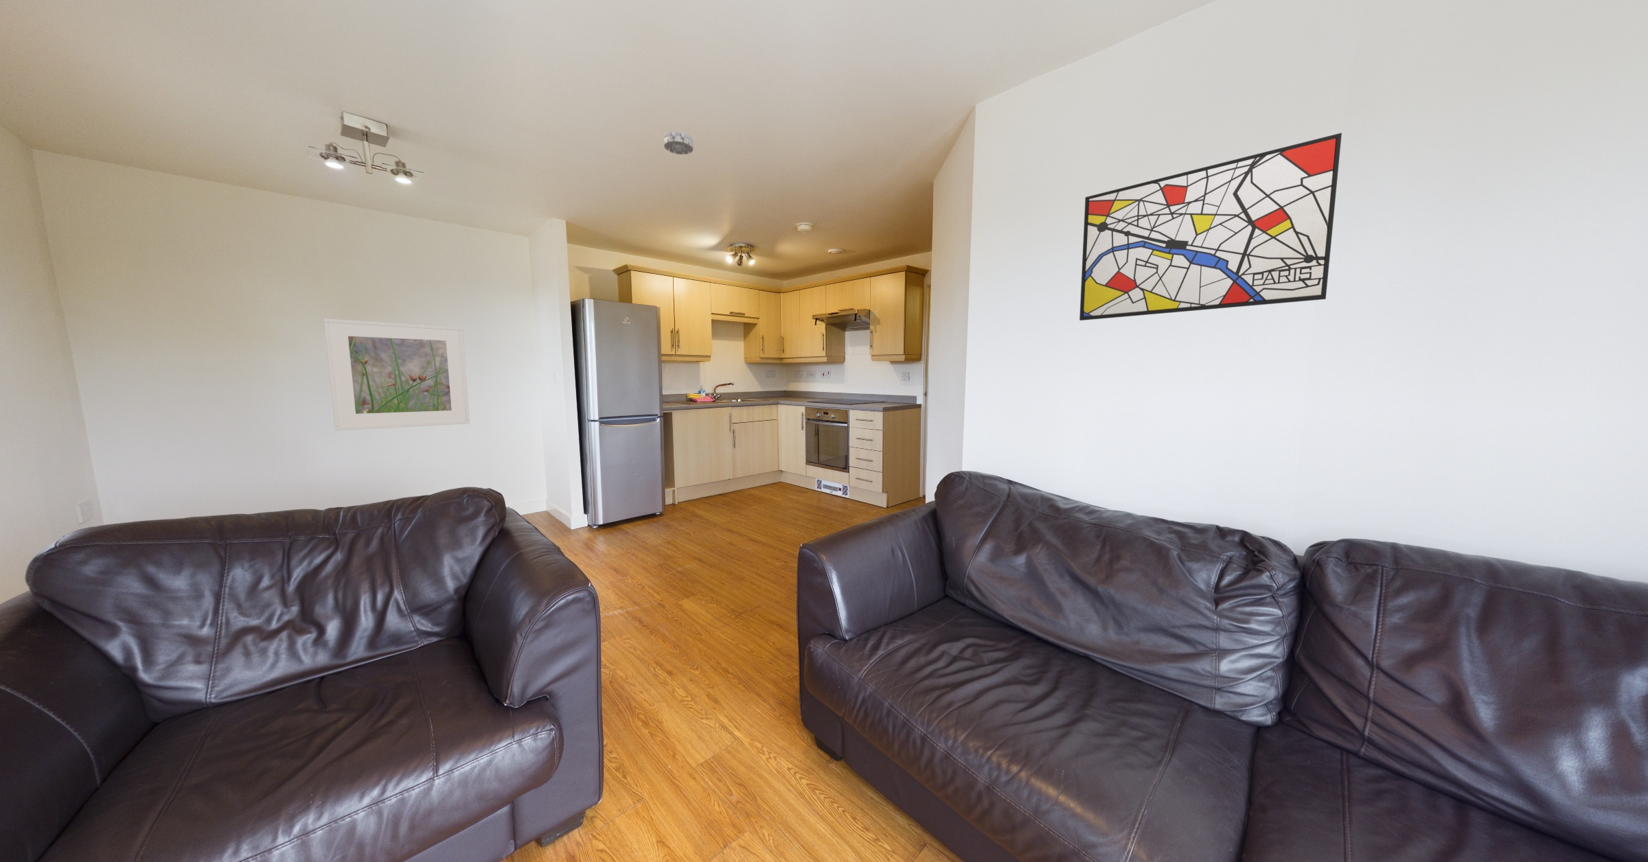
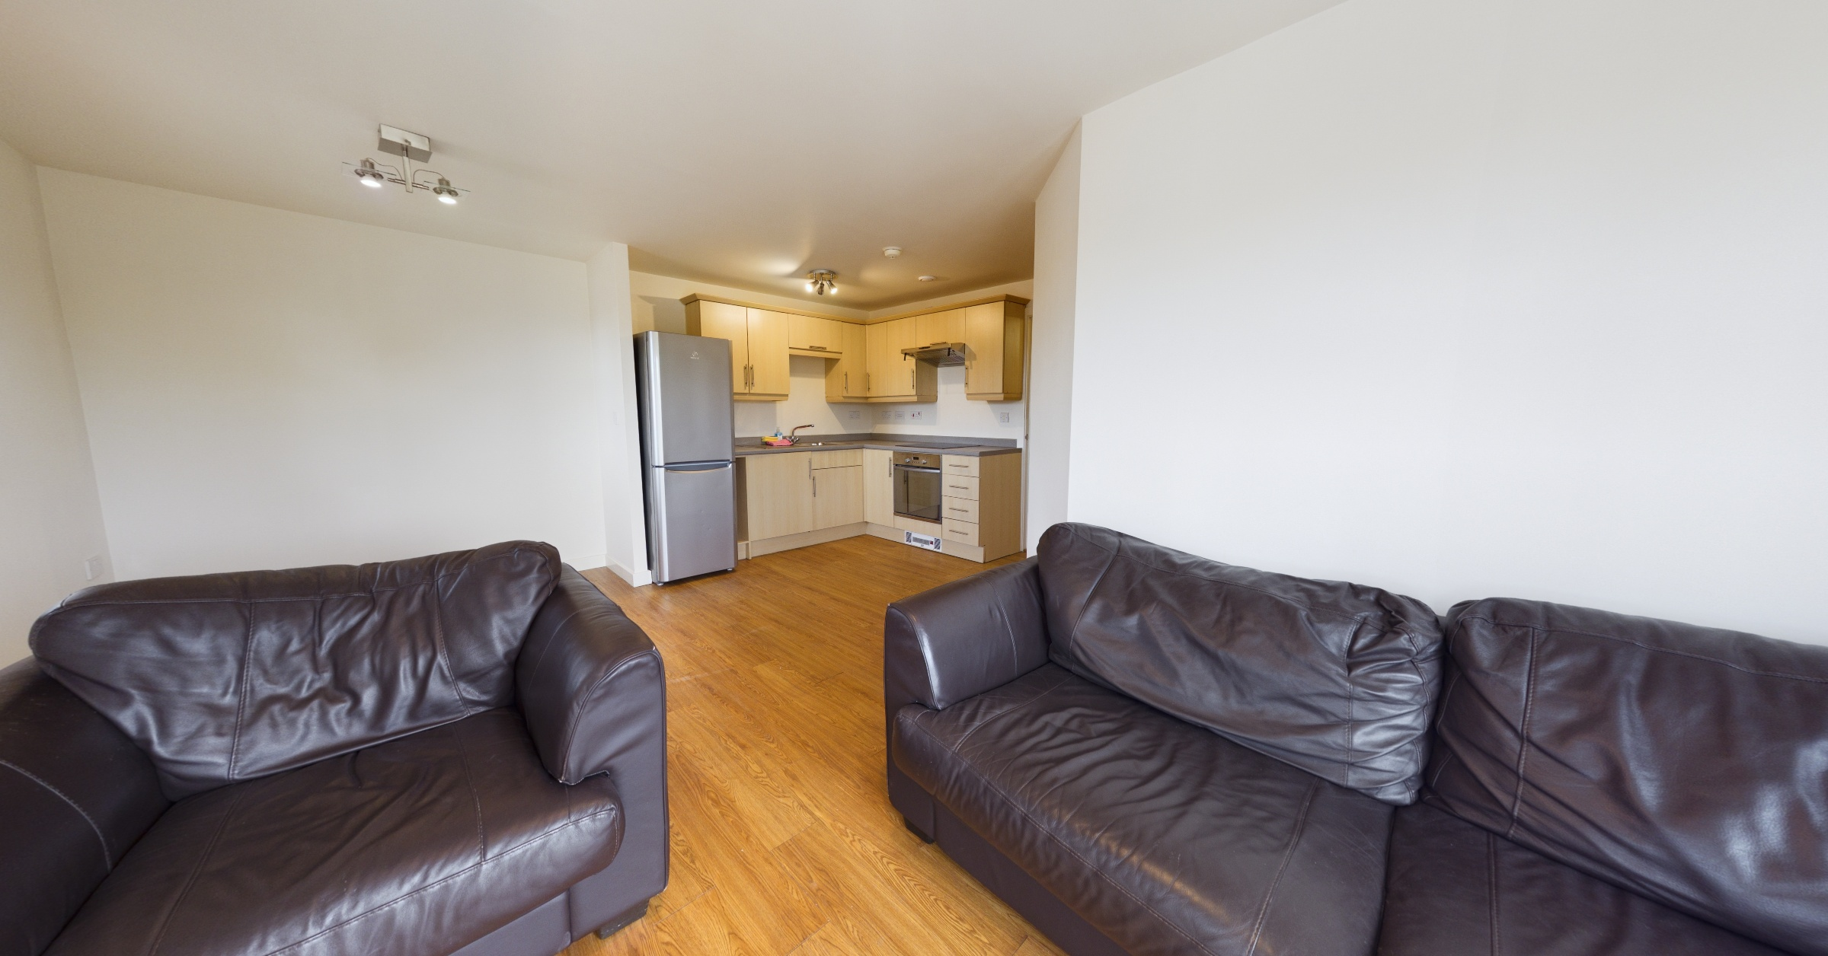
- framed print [323,318,471,430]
- smoke detector [663,130,693,155]
- wall art [1079,133,1343,321]
